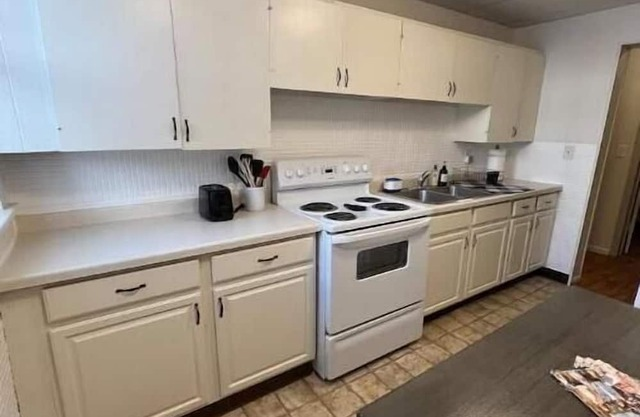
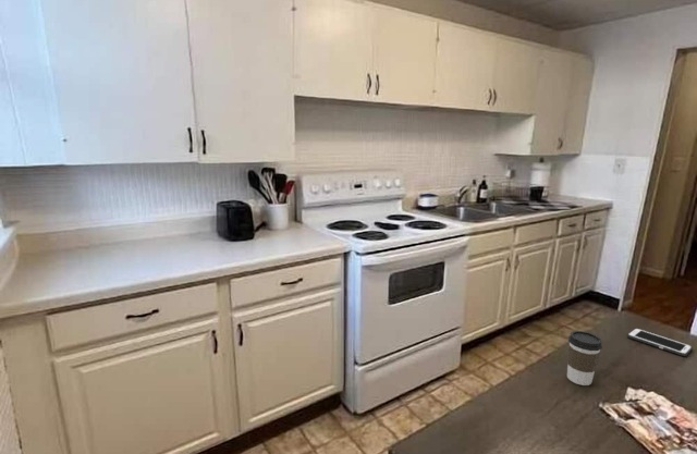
+ coffee cup [566,330,603,386]
+ cell phone [626,328,694,357]
